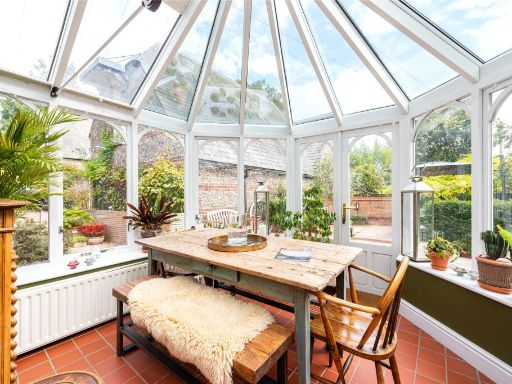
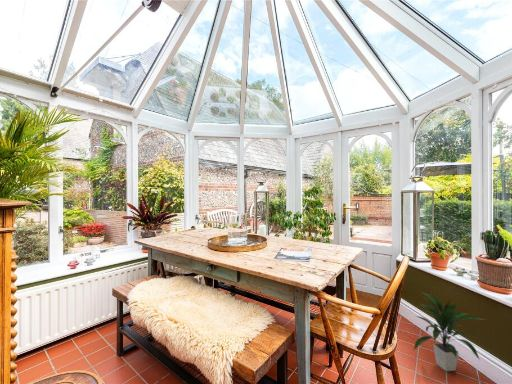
+ indoor plant [413,291,486,372]
